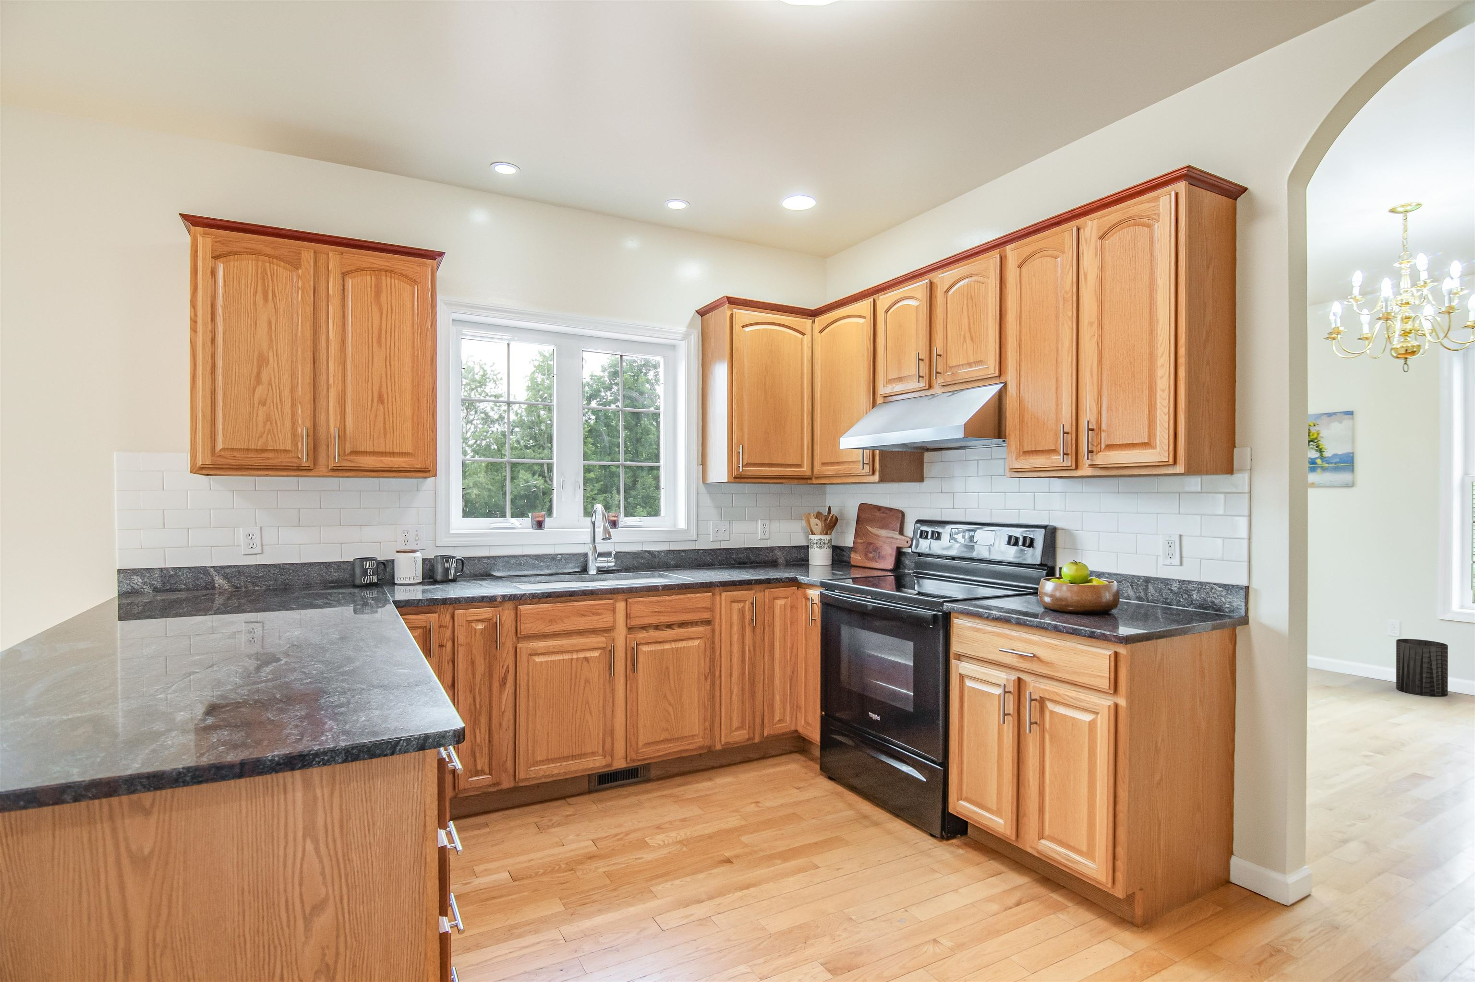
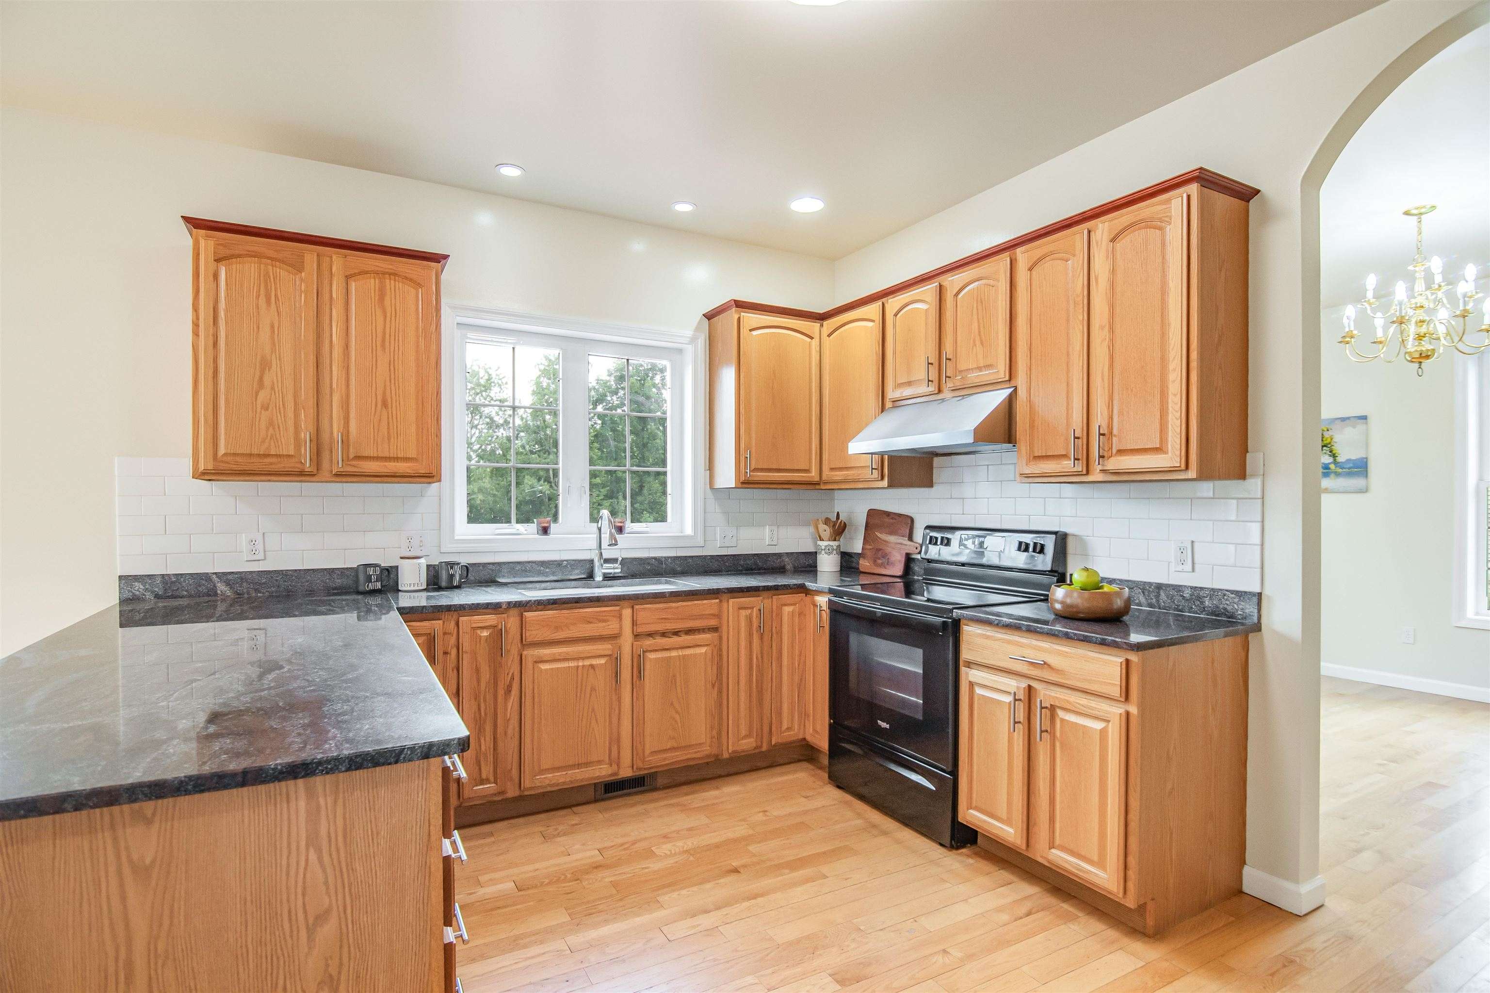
- trash can [1396,639,1448,697]
